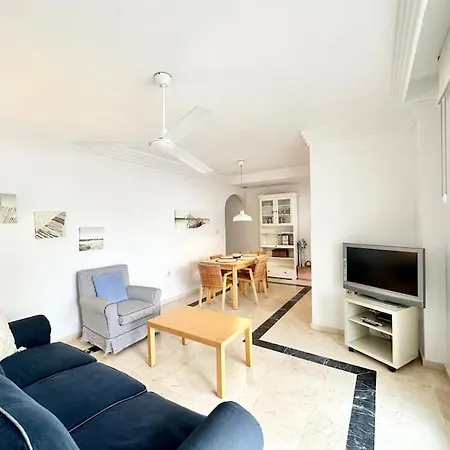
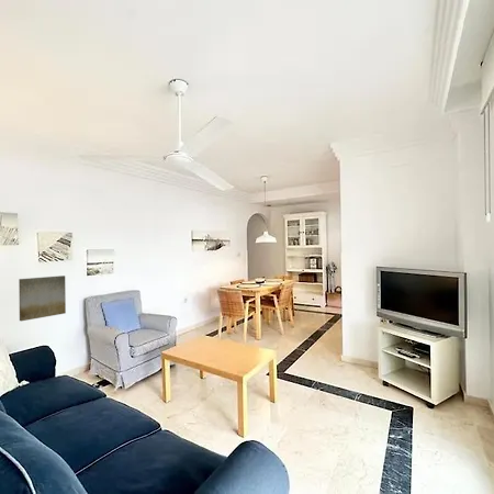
+ wall art [18,274,67,322]
